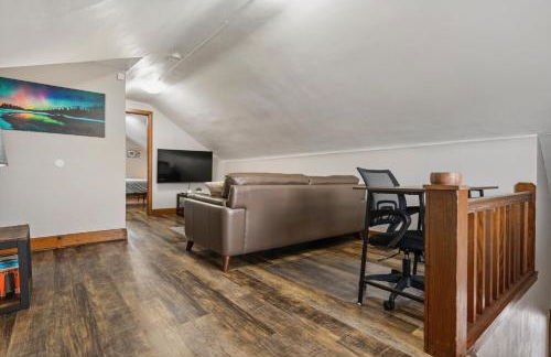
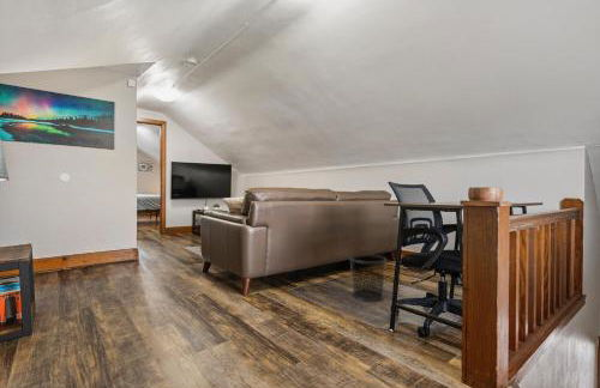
+ waste bin [348,253,388,303]
